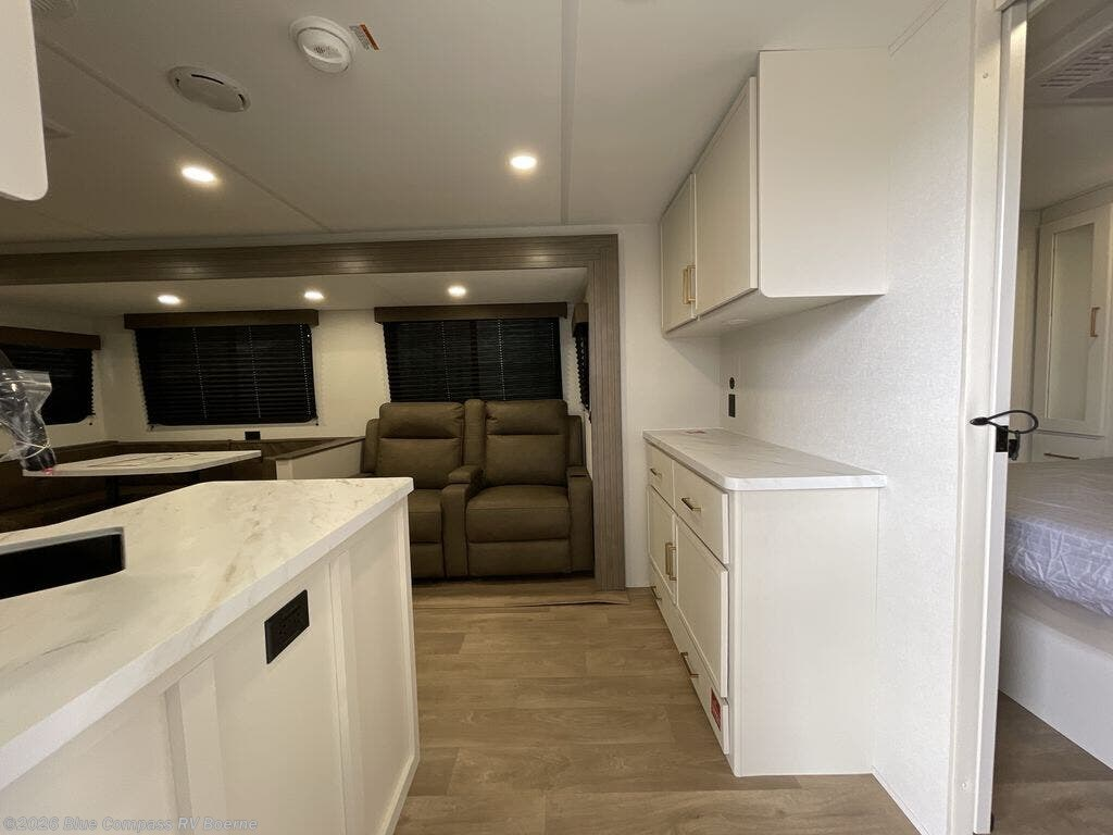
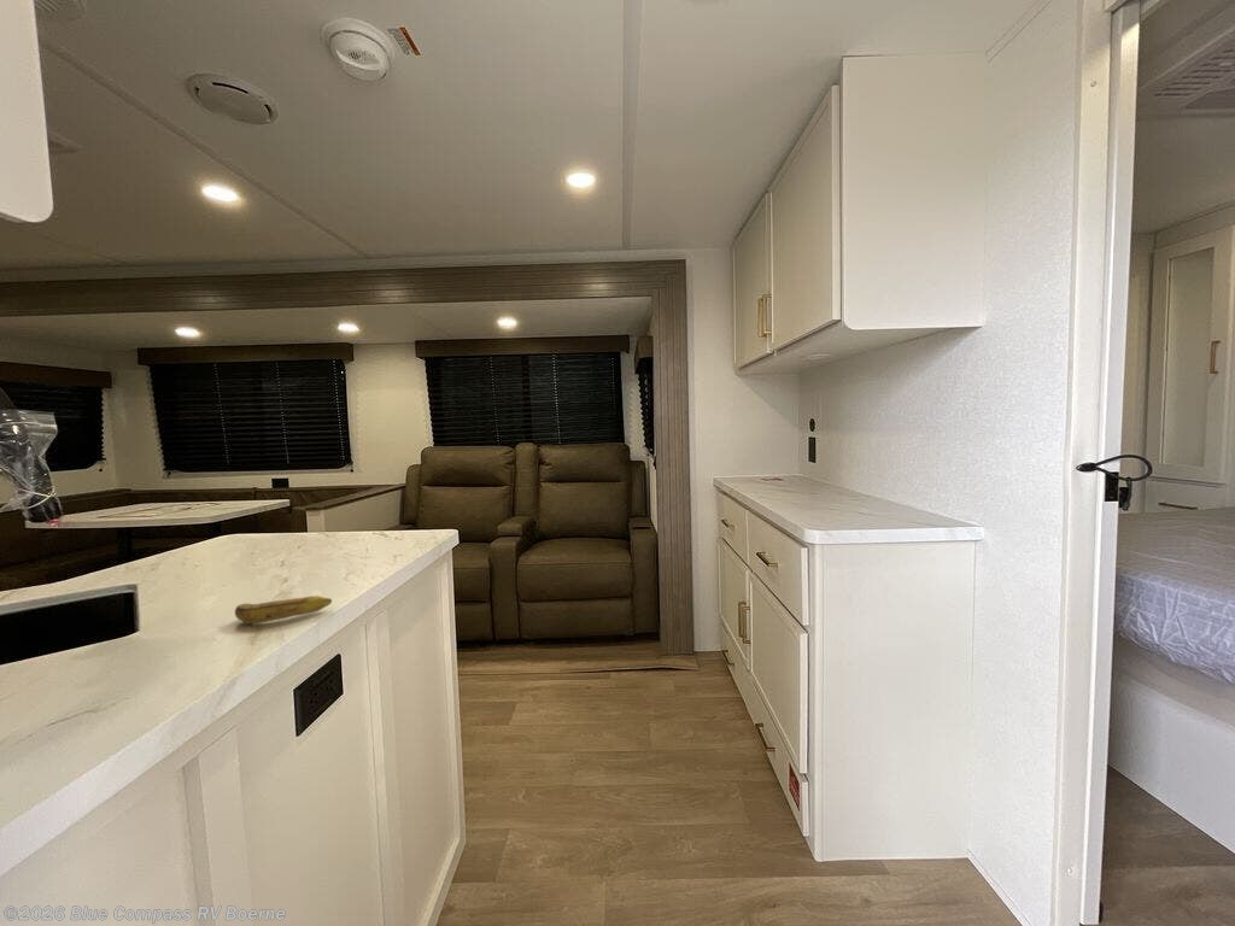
+ banana [234,594,333,625]
